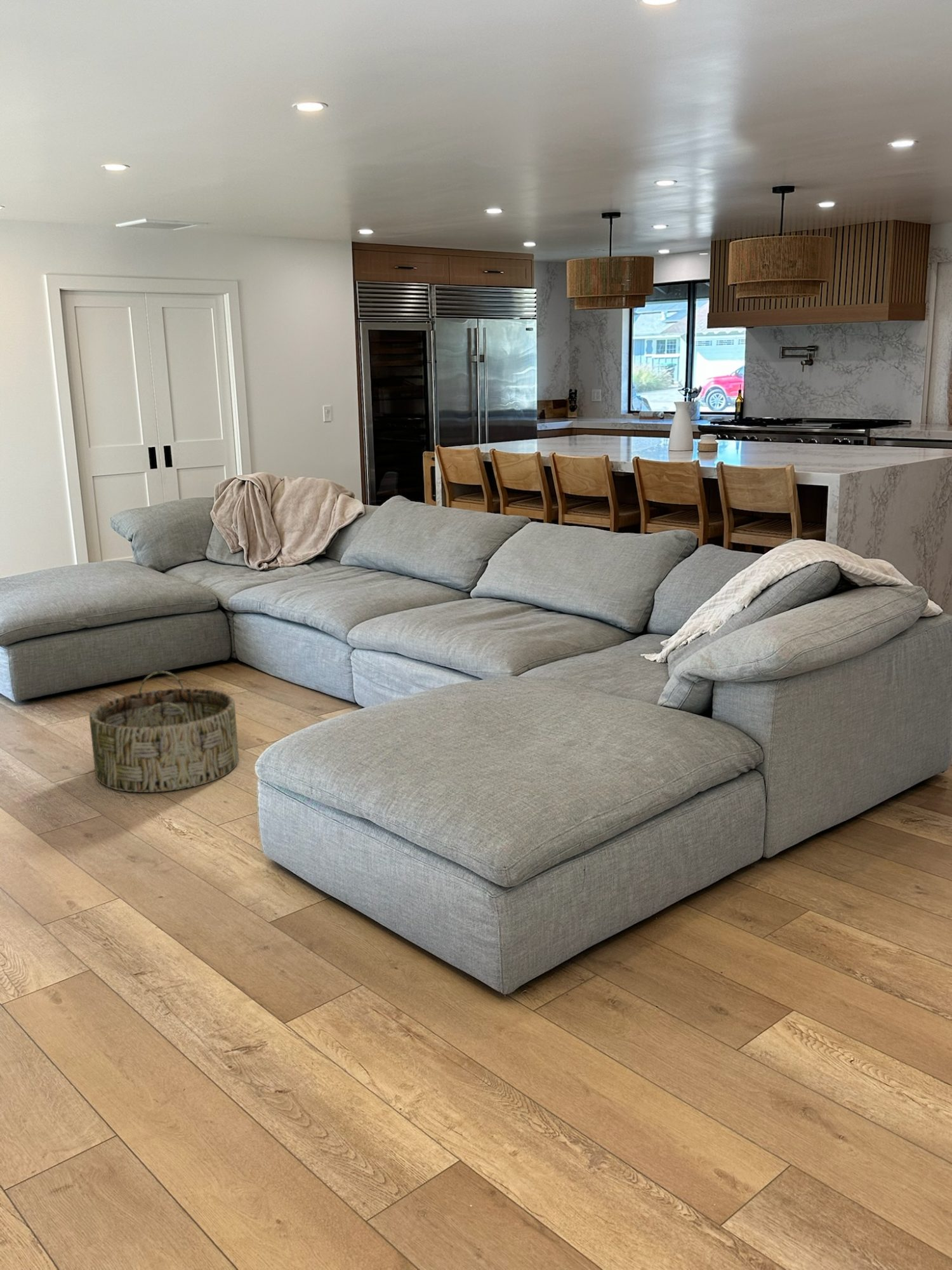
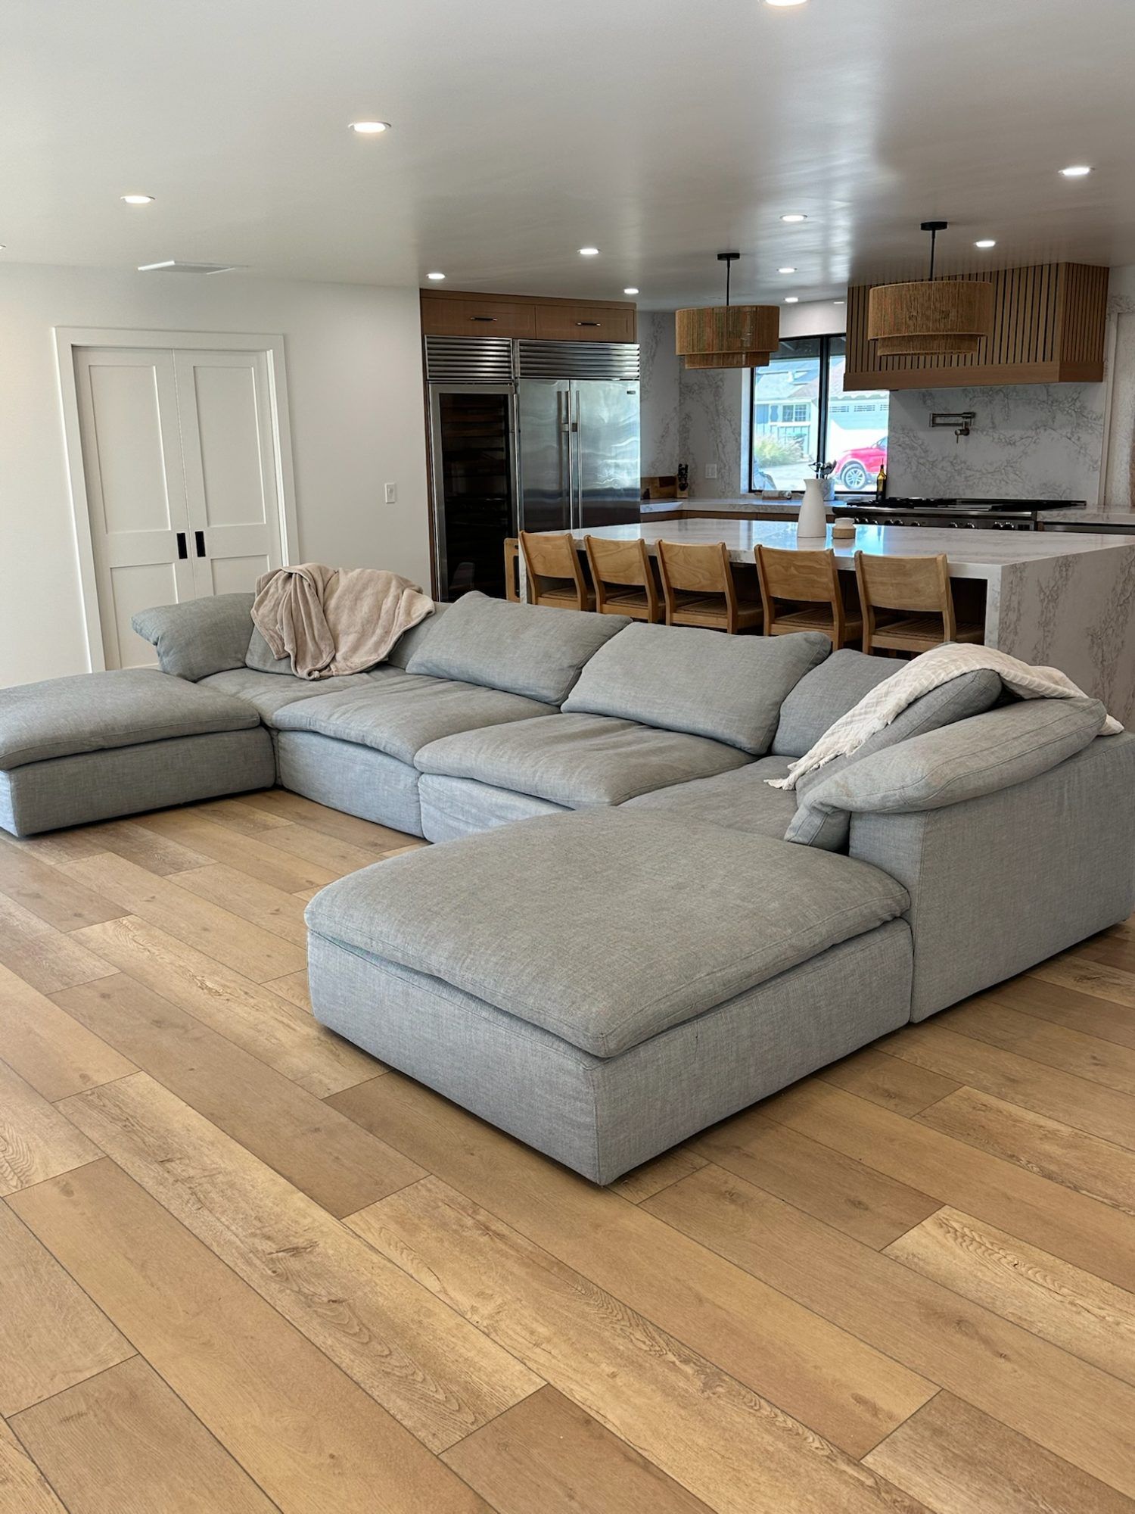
- basket [88,671,239,793]
